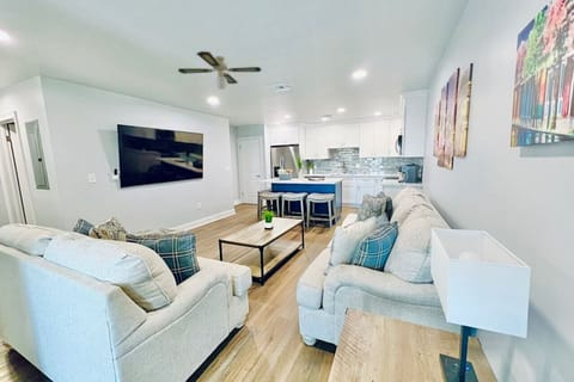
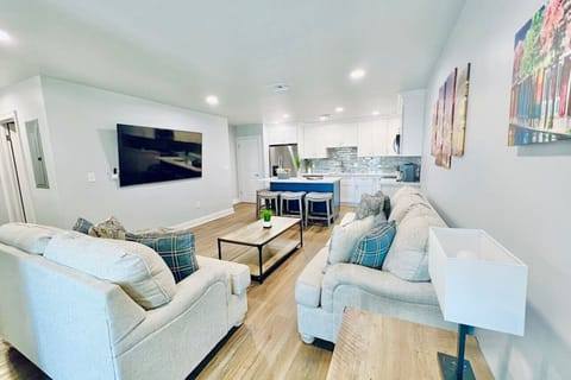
- ceiling fan [177,50,263,91]
